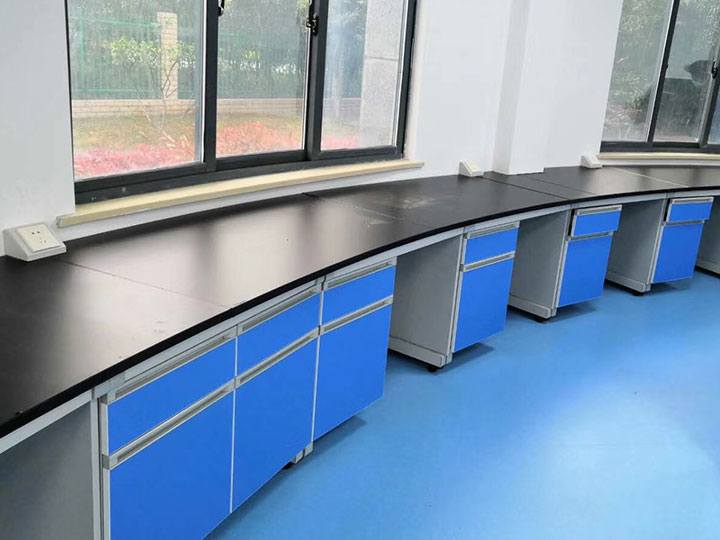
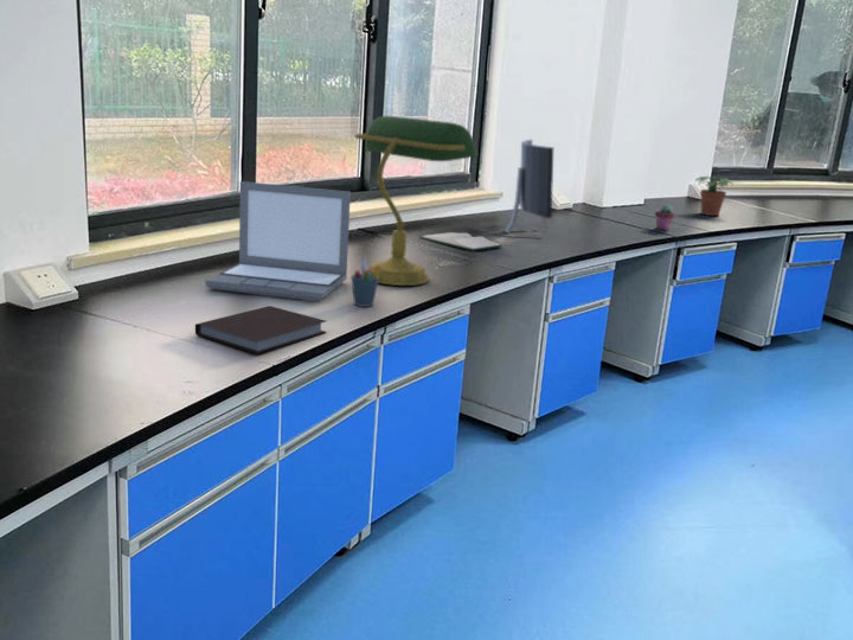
+ hardback book [418,231,502,252]
+ potted succulent [654,204,676,232]
+ monitor [504,139,554,238]
+ notebook [194,305,328,356]
+ pen holder [351,257,380,308]
+ laptop [204,180,352,302]
+ desk lamp [354,115,479,287]
+ potted plant [694,175,735,217]
